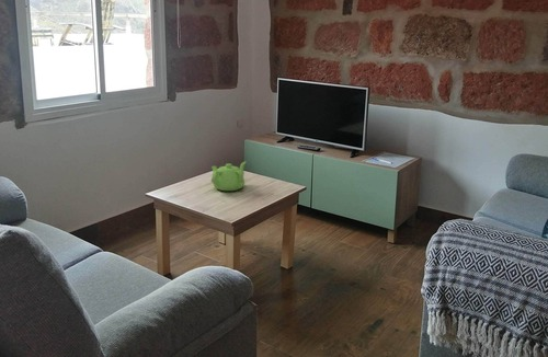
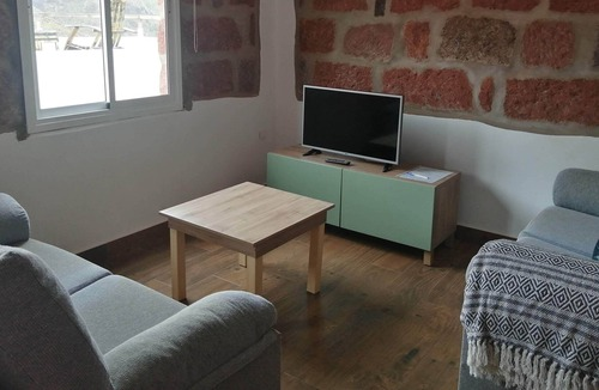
- teapot [210,161,247,192]
